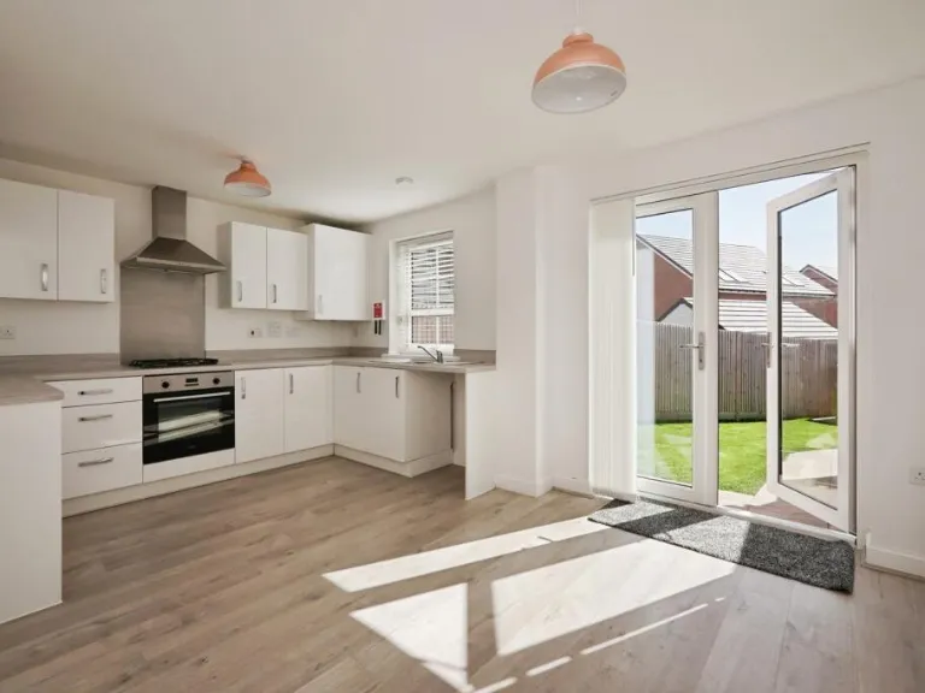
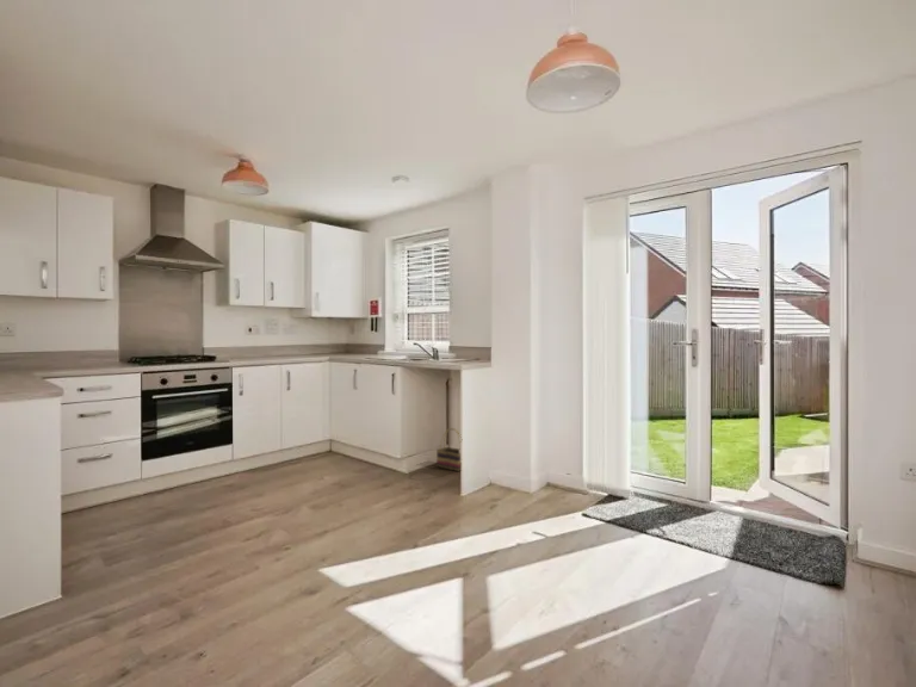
+ basket [435,427,462,472]
